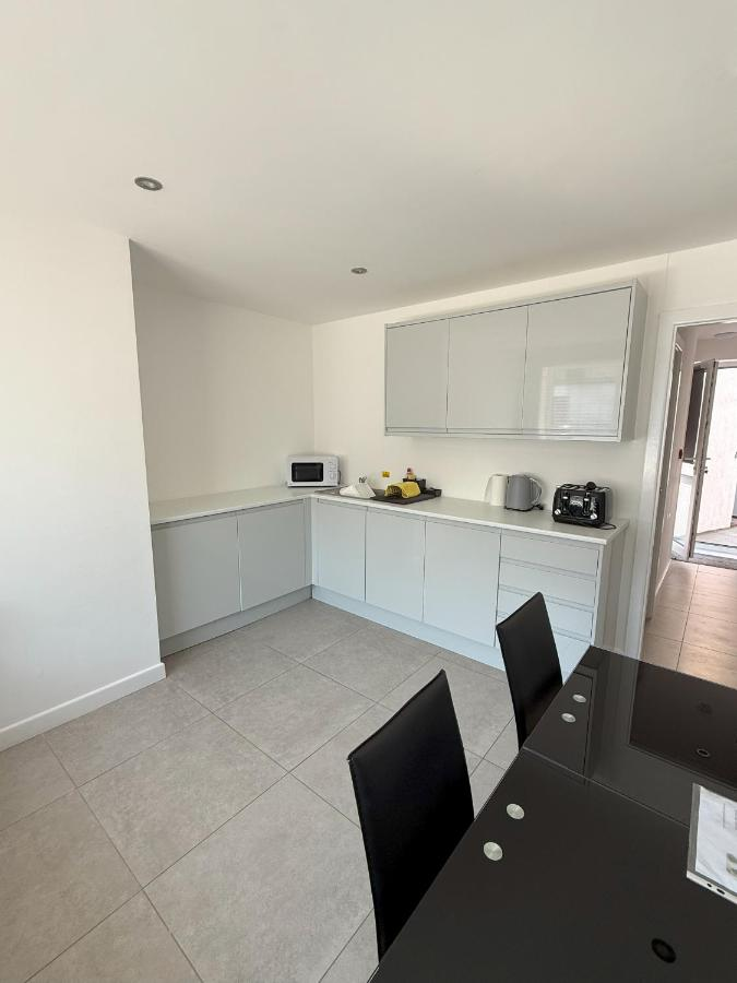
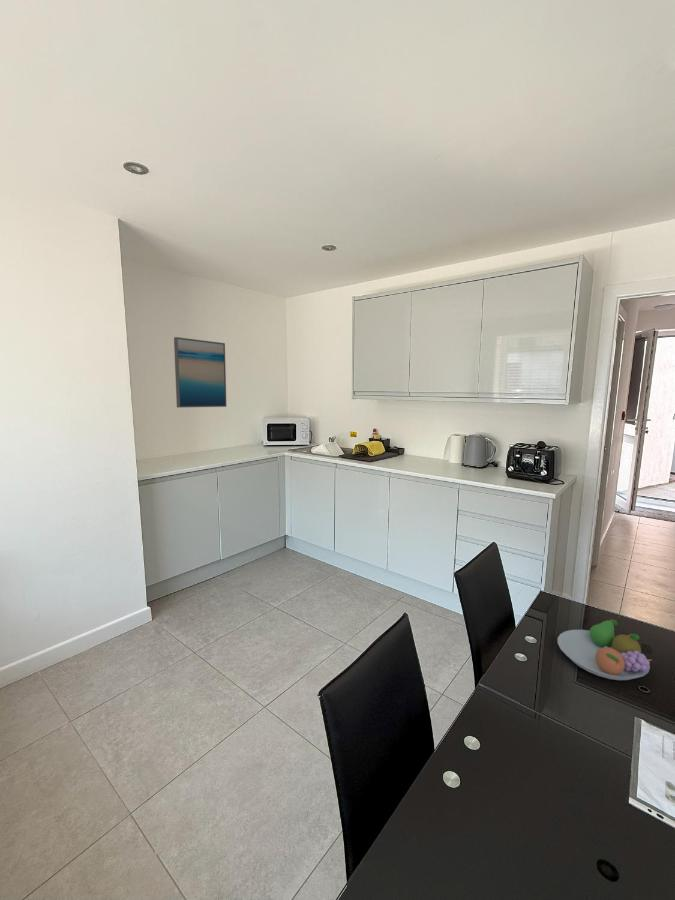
+ fruit bowl [557,618,653,681]
+ wall art [173,336,228,409]
